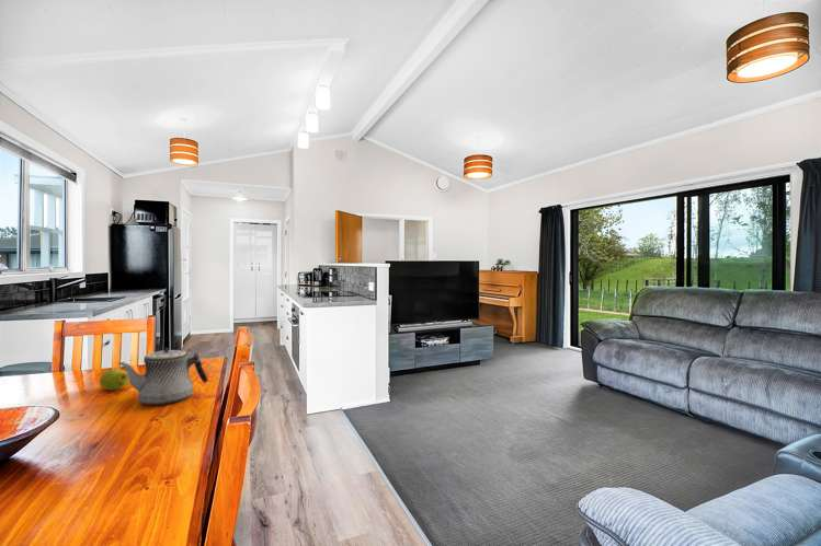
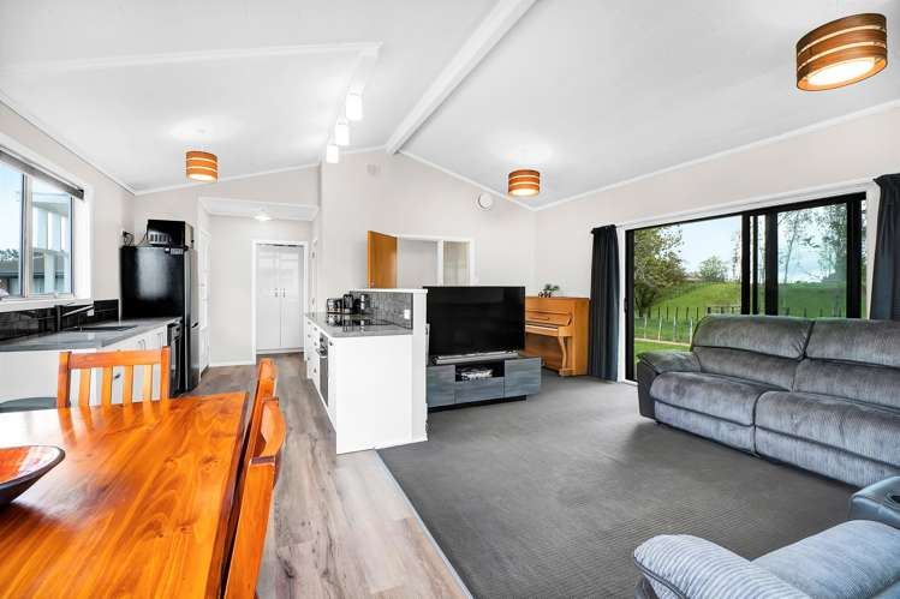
- teapot [116,347,209,406]
- fruit [99,368,129,391]
